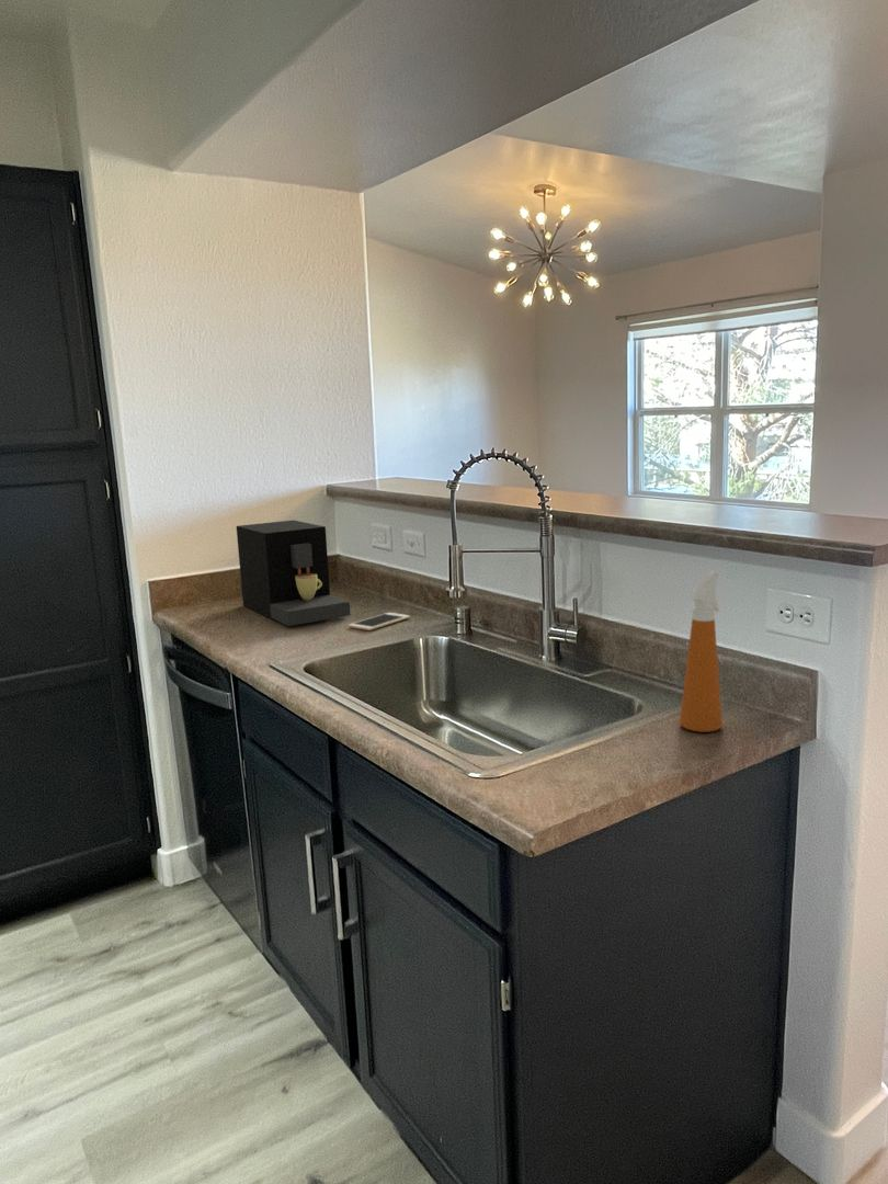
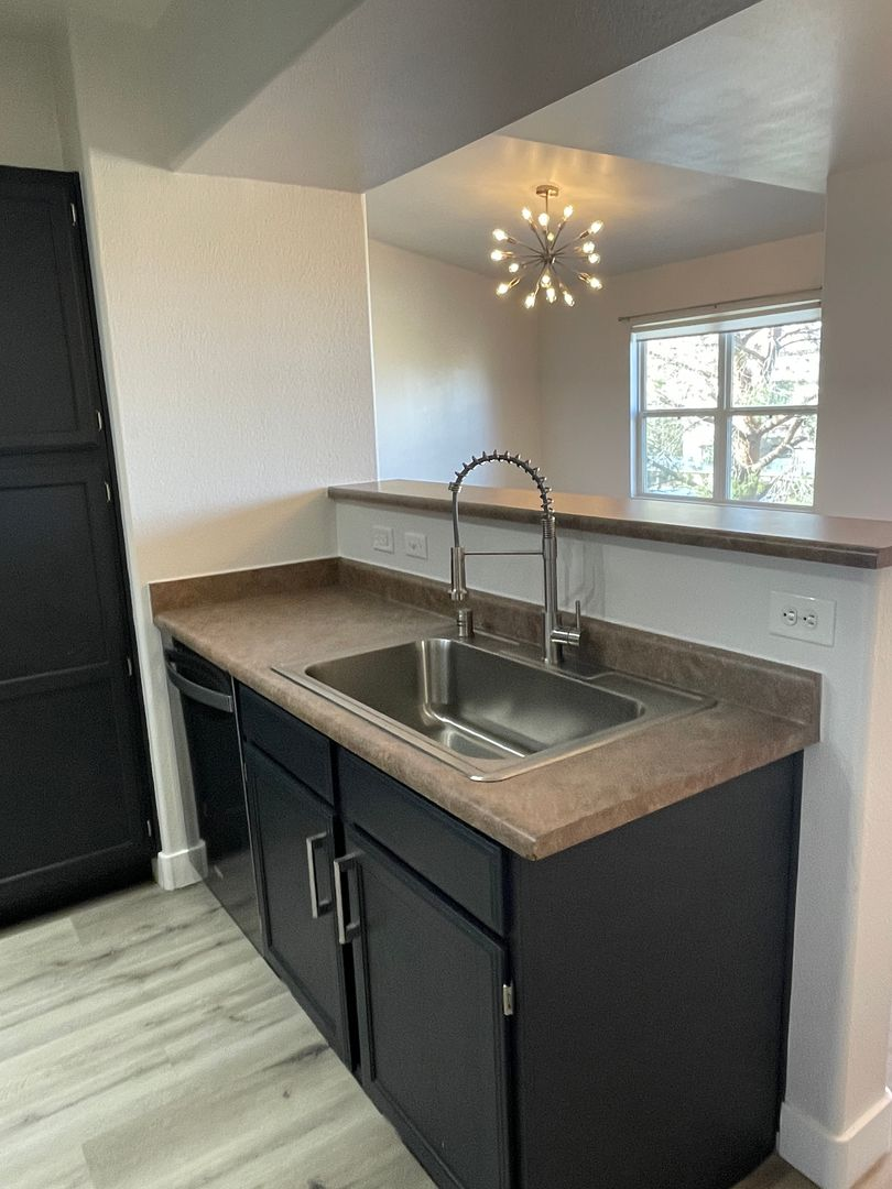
- cell phone [348,612,411,631]
- spray bottle [679,569,724,733]
- coffee maker [236,519,351,627]
